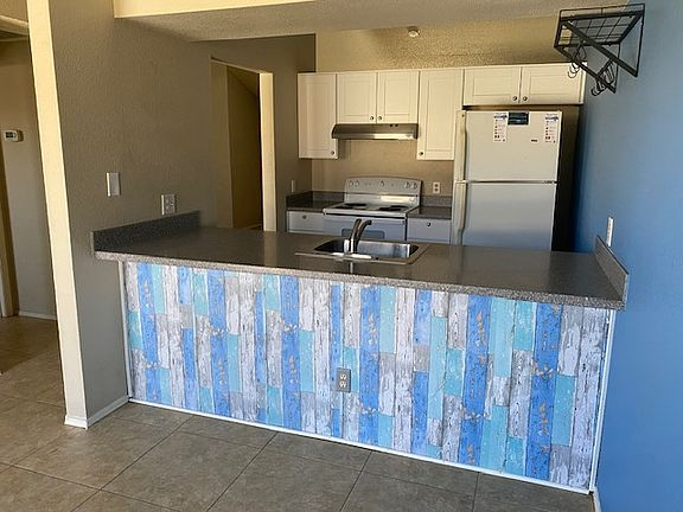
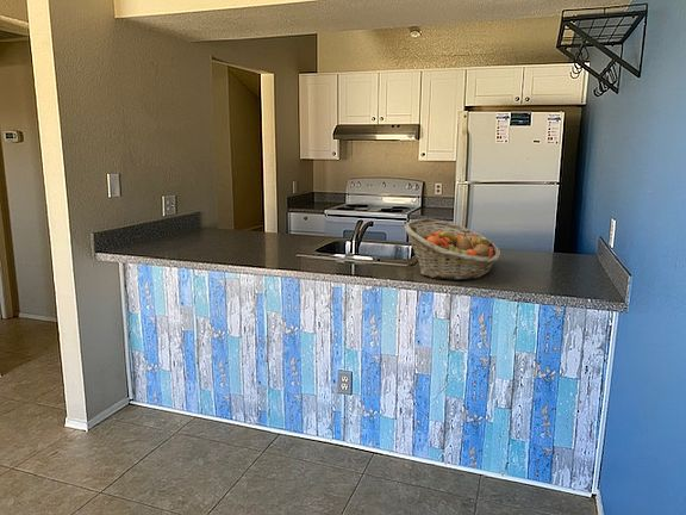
+ fruit basket [403,217,501,281]
